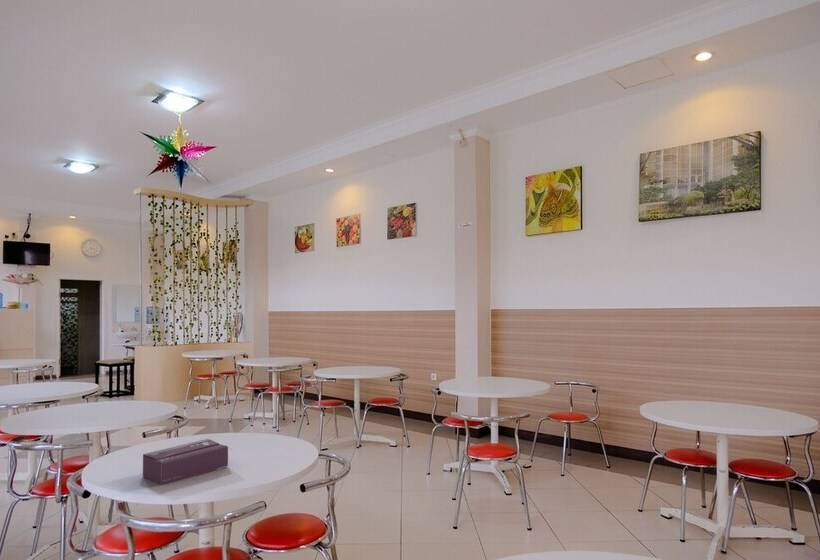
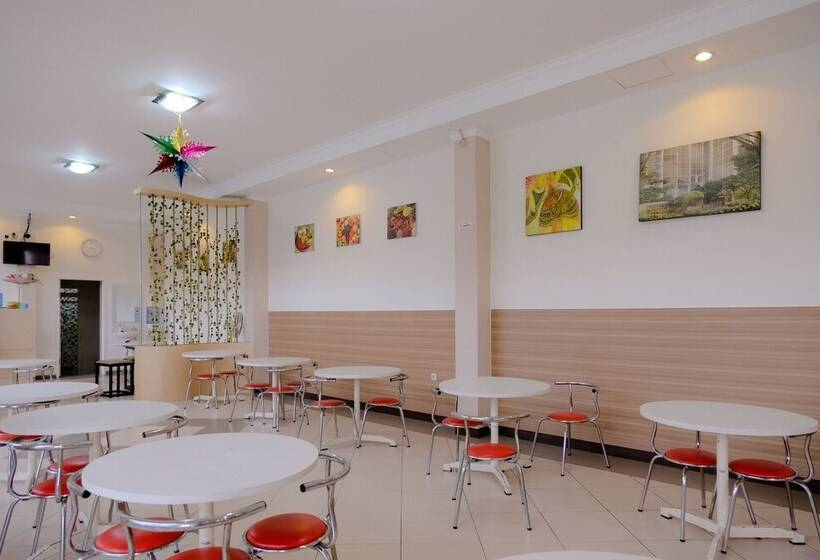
- tissue box [142,438,229,486]
